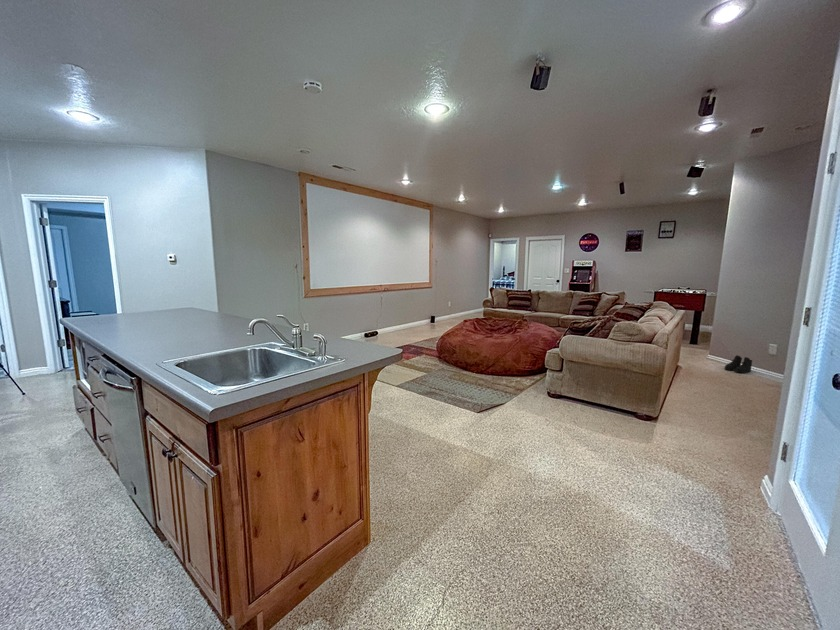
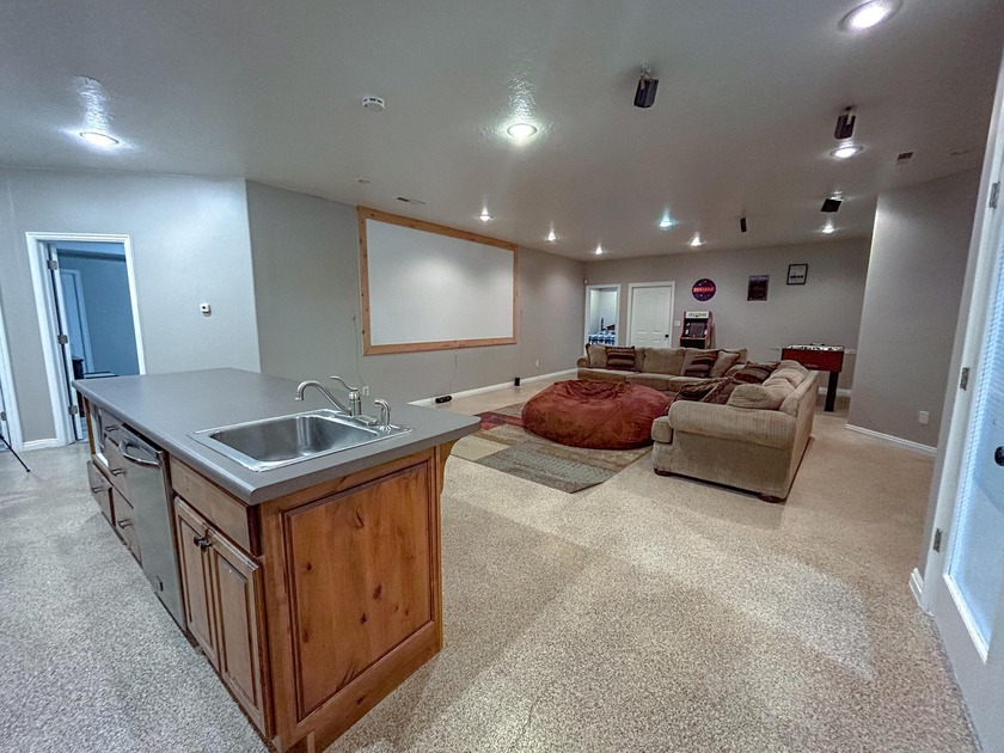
- boots [723,354,753,374]
